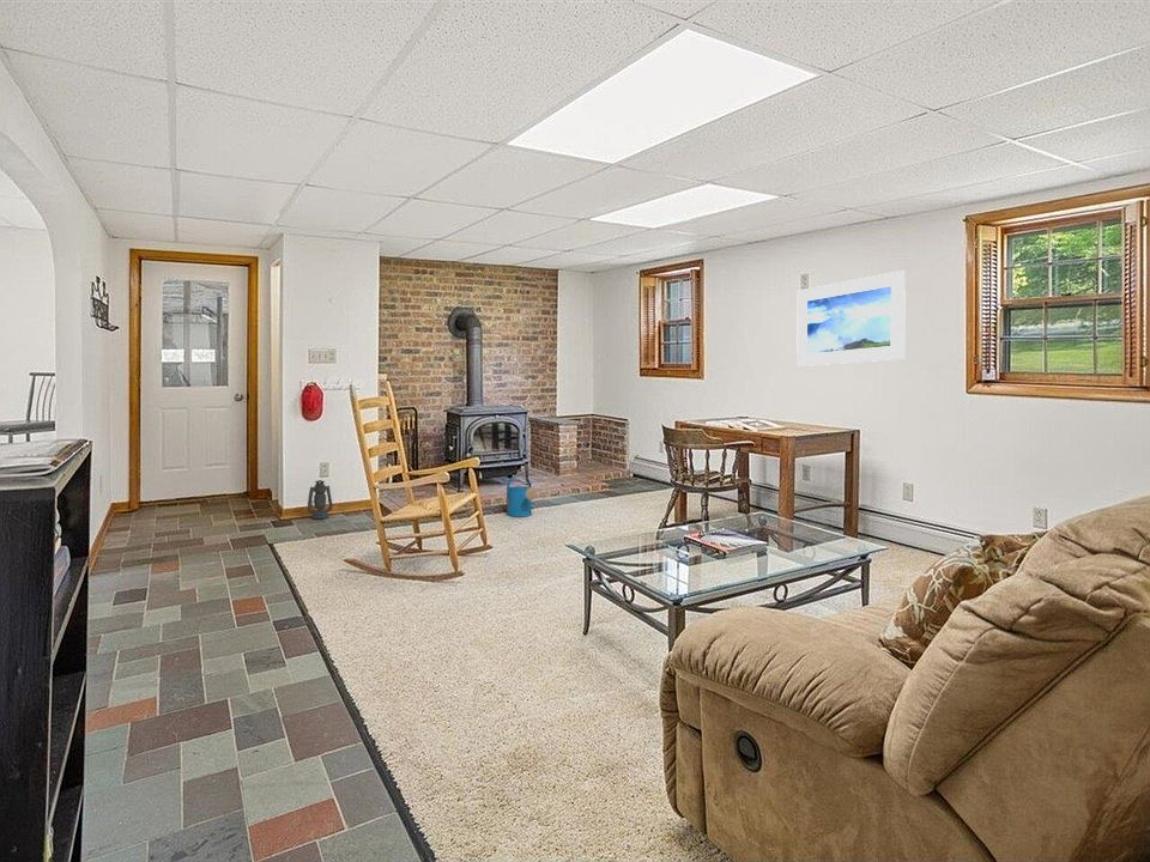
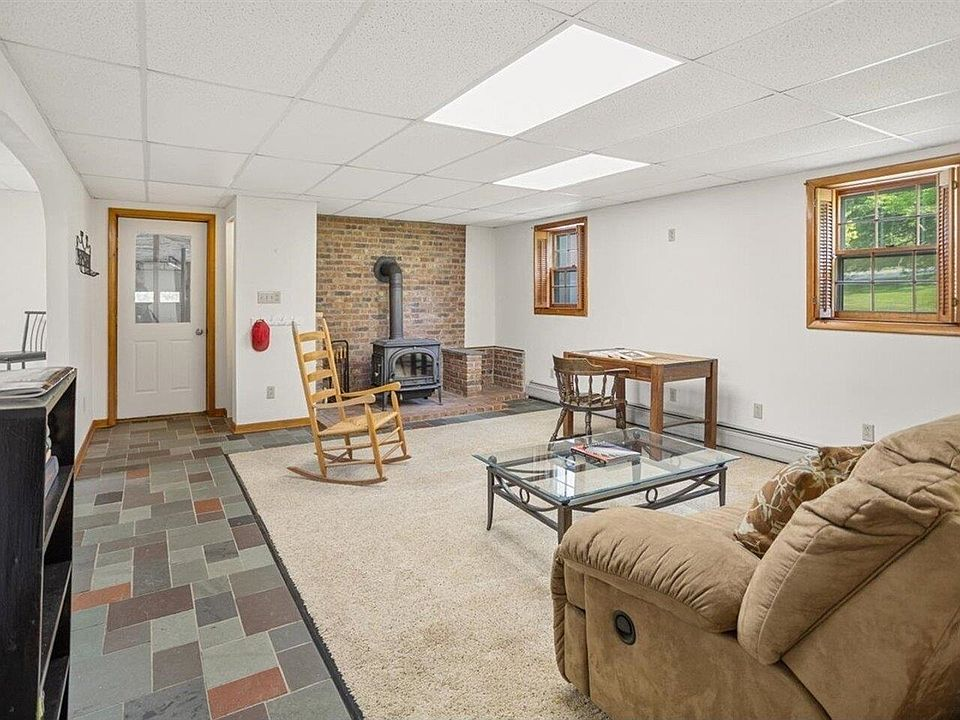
- lantern [307,479,334,520]
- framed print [795,269,907,368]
- watering can [506,474,538,518]
